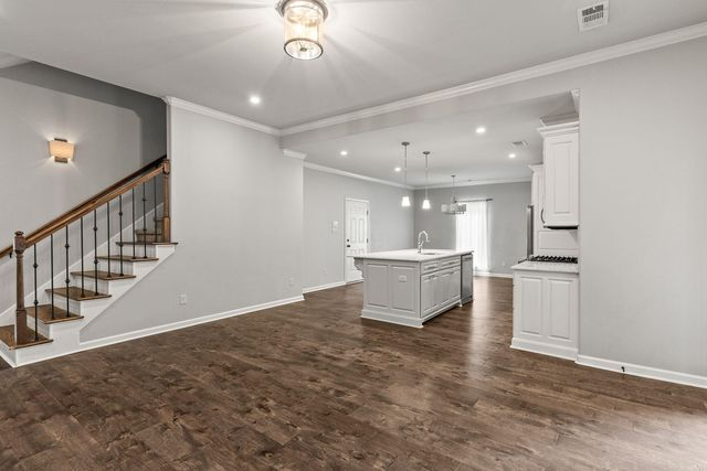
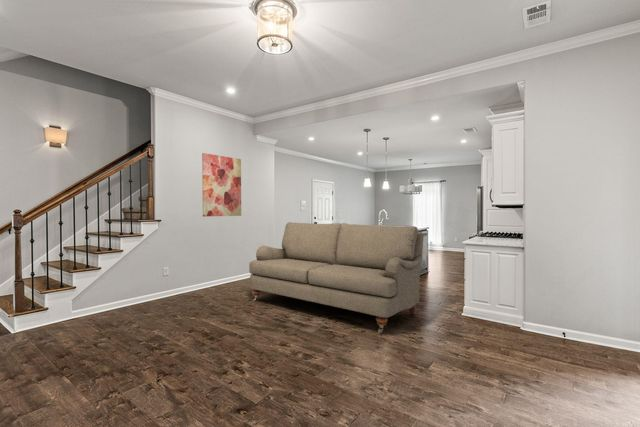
+ sofa [248,221,425,334]
+ wall art [201,152,242,217]
